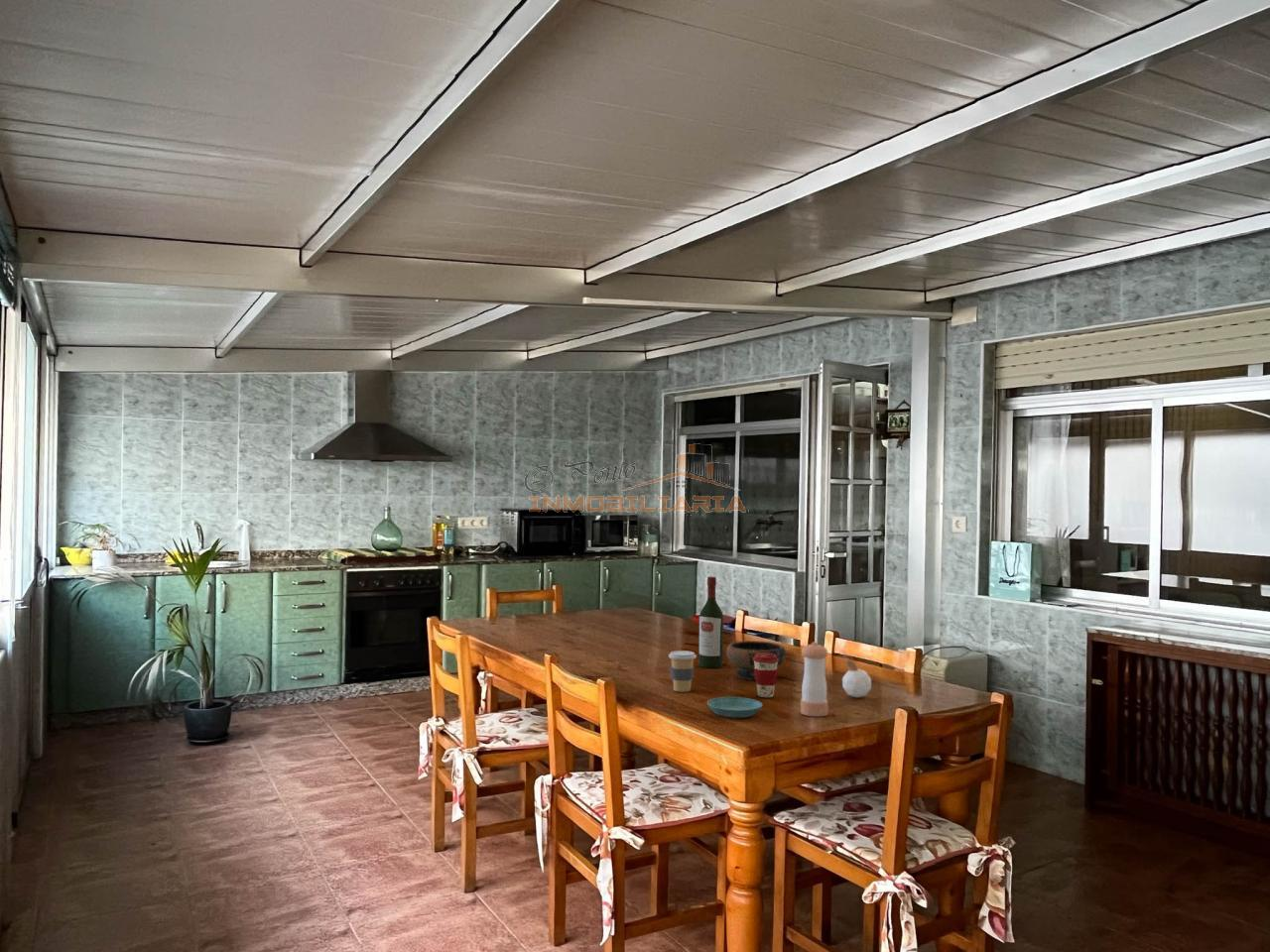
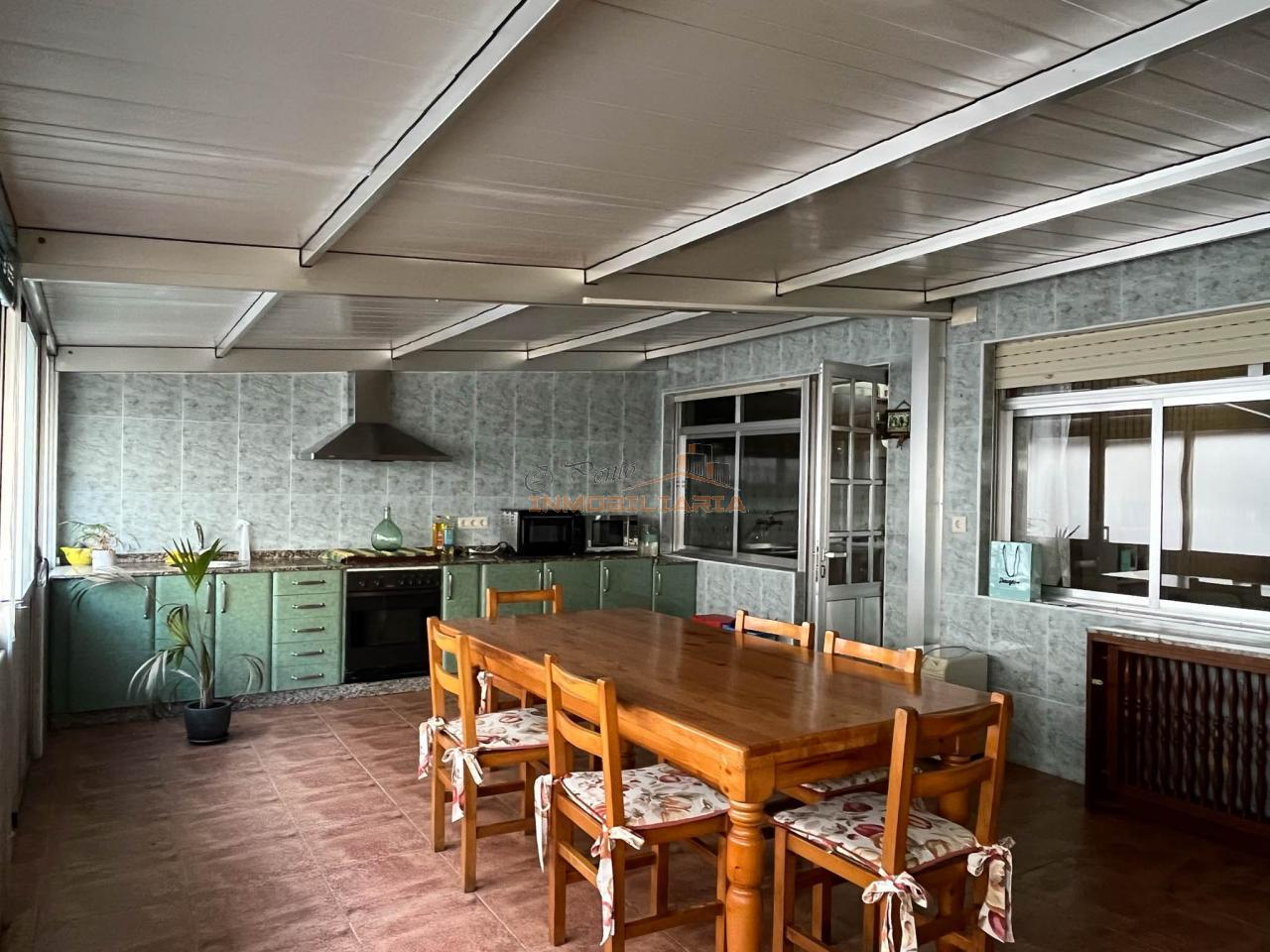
- wine bottle [699,576,724,668]
- candle [841,648,872,699]
- coffee cup [668,650,698,693]
- saucer [706,696,763,719]
- pepper shaker [800,641,828,717]
- coffee cup [753,653,779,698]
- bowl [725,640,787,681]
